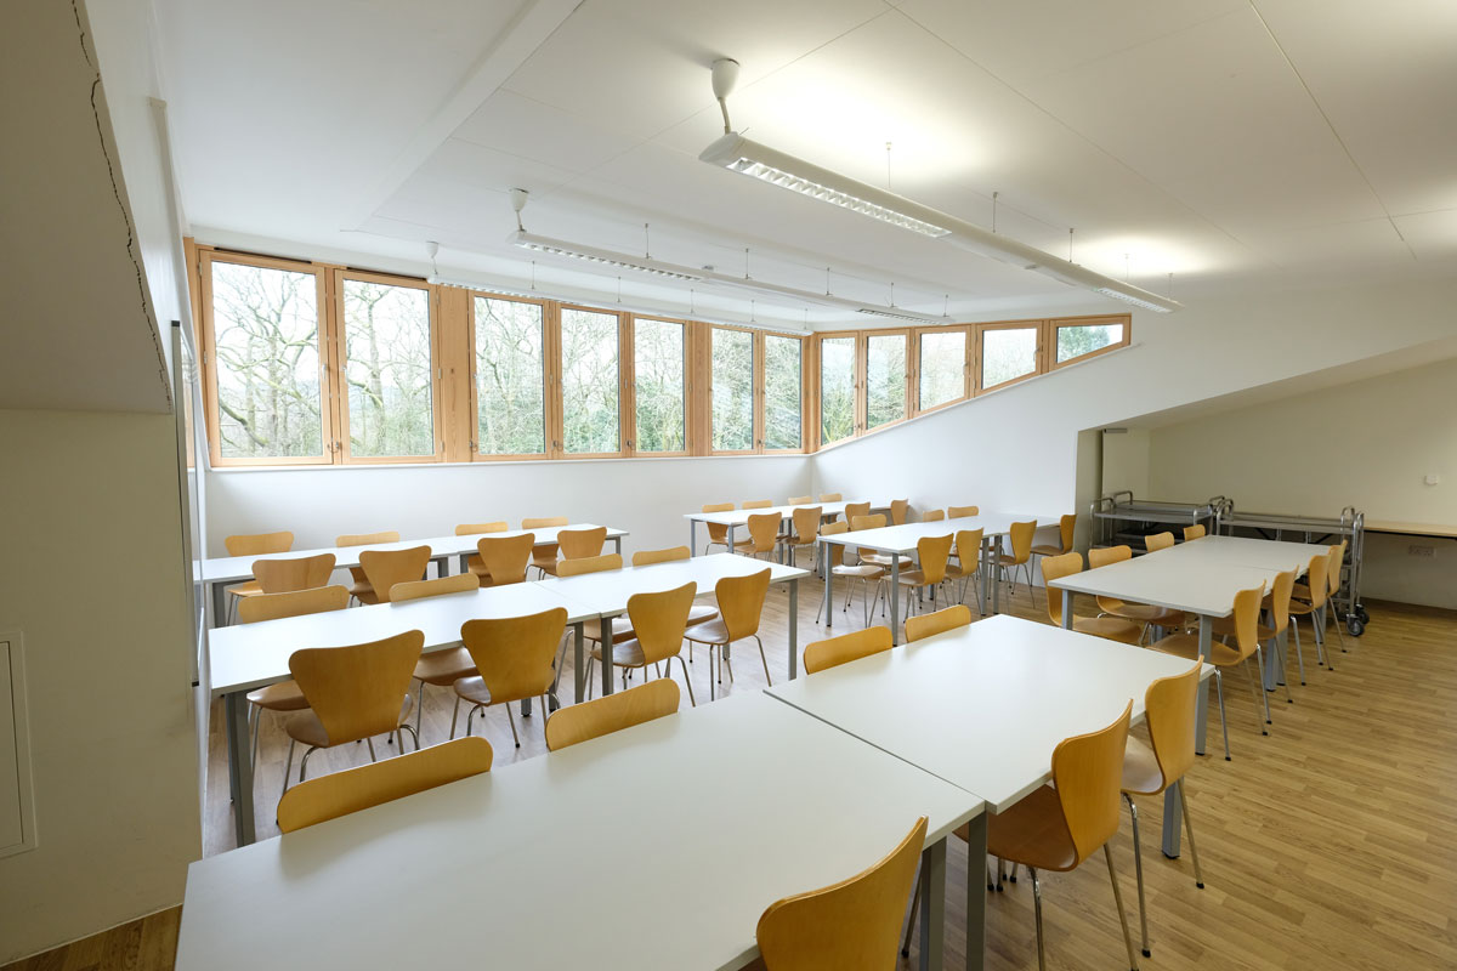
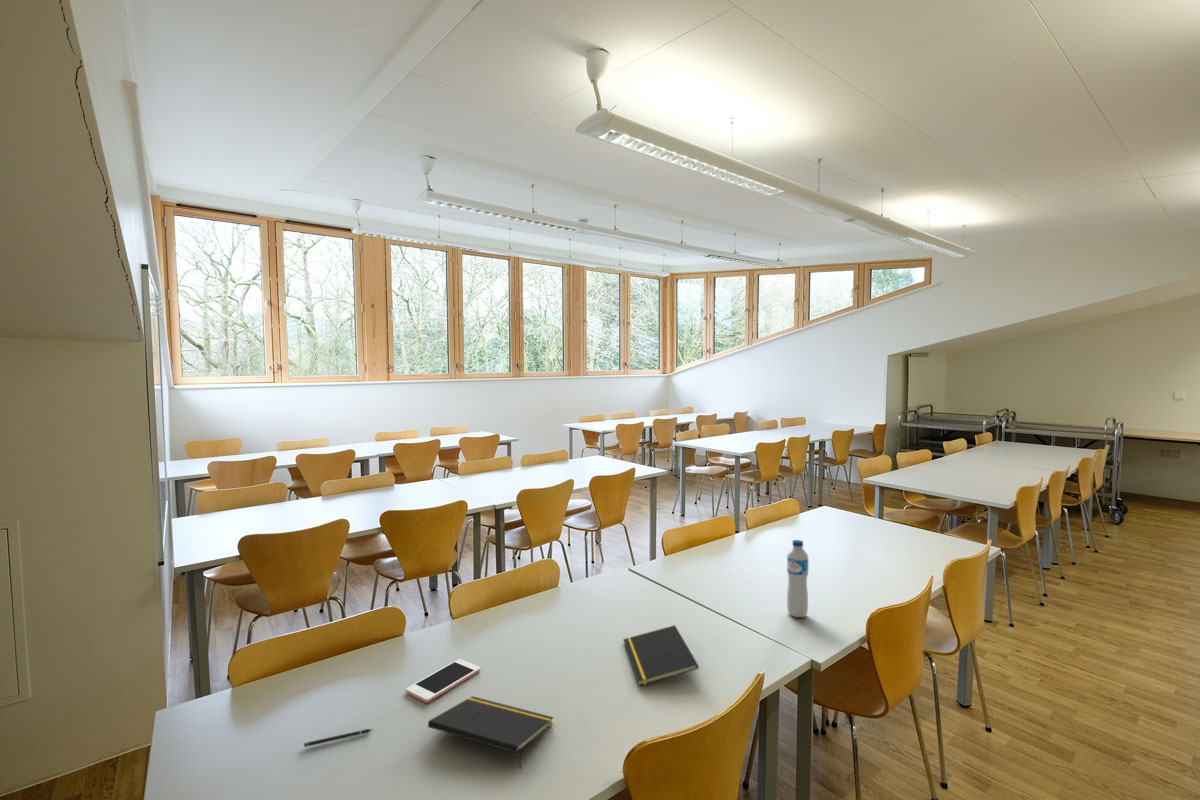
+ notepad [622,624,700,687]
+ notepad [427,695,555,770]
+ water bottle [786,539,809,618]
+ cell phone [405,658,481,703]
+ pen [303,728,373,748]
